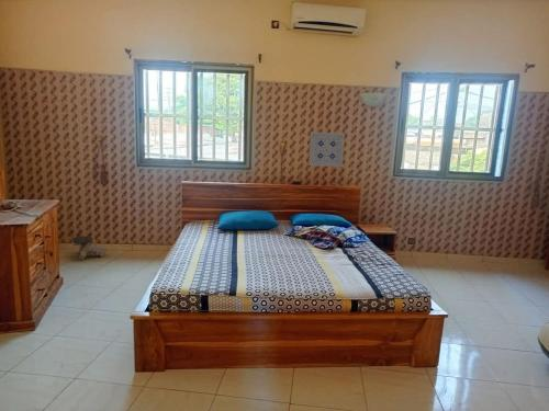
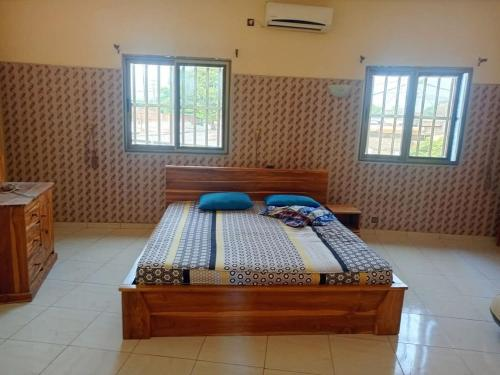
- boots [70,235,108,261]
- wall art [309,132,346,168]
